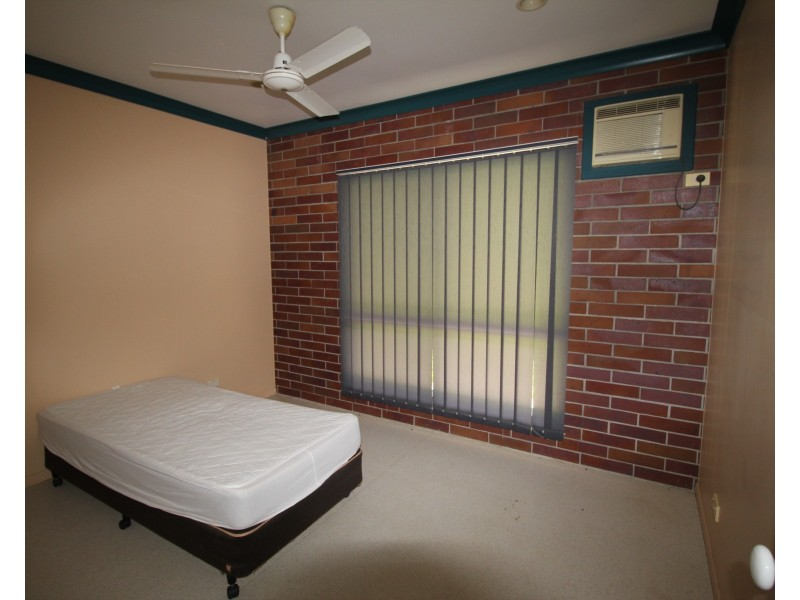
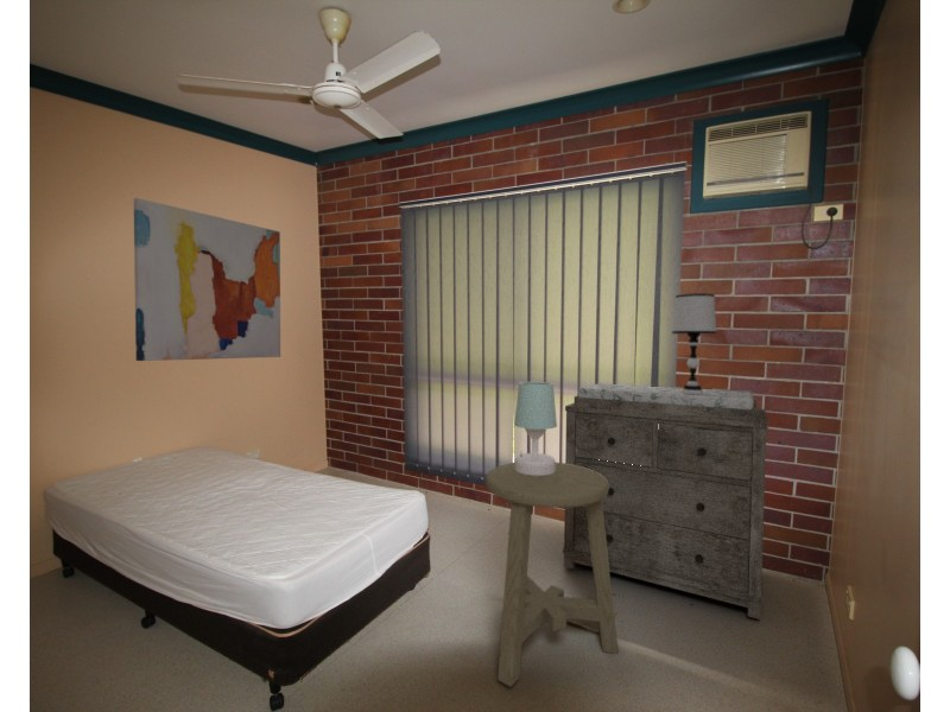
+ table lamp [671,292,717,395]
+ stool [484,462,619,687]
+ table lamp [513,381,558,476]
+ dresser [562,382,770,621]
+ wall art [133,197,281,362]
